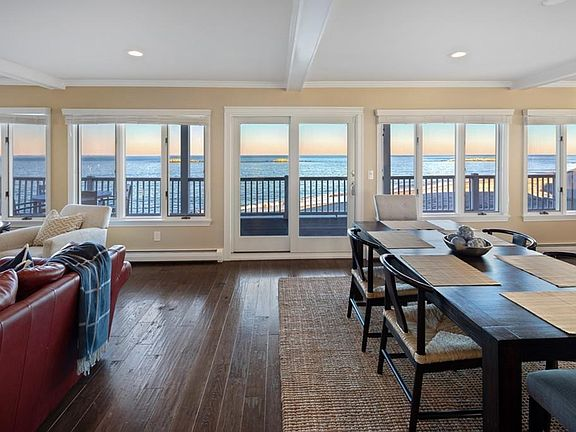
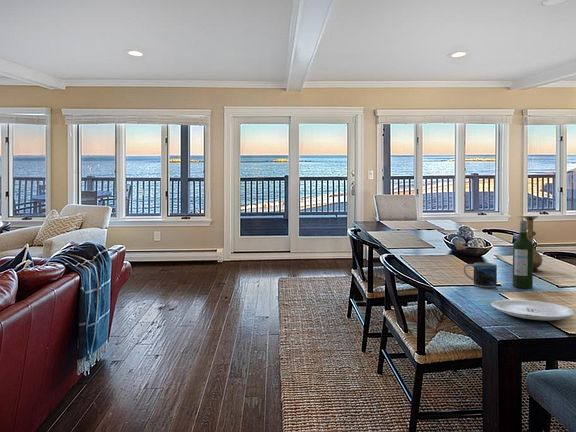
+ vase [521,215,544,272]
+ plate [490,298,576,321]
+ mug [462,262,498,288]
+ wine bottle [512,219,534,289]
